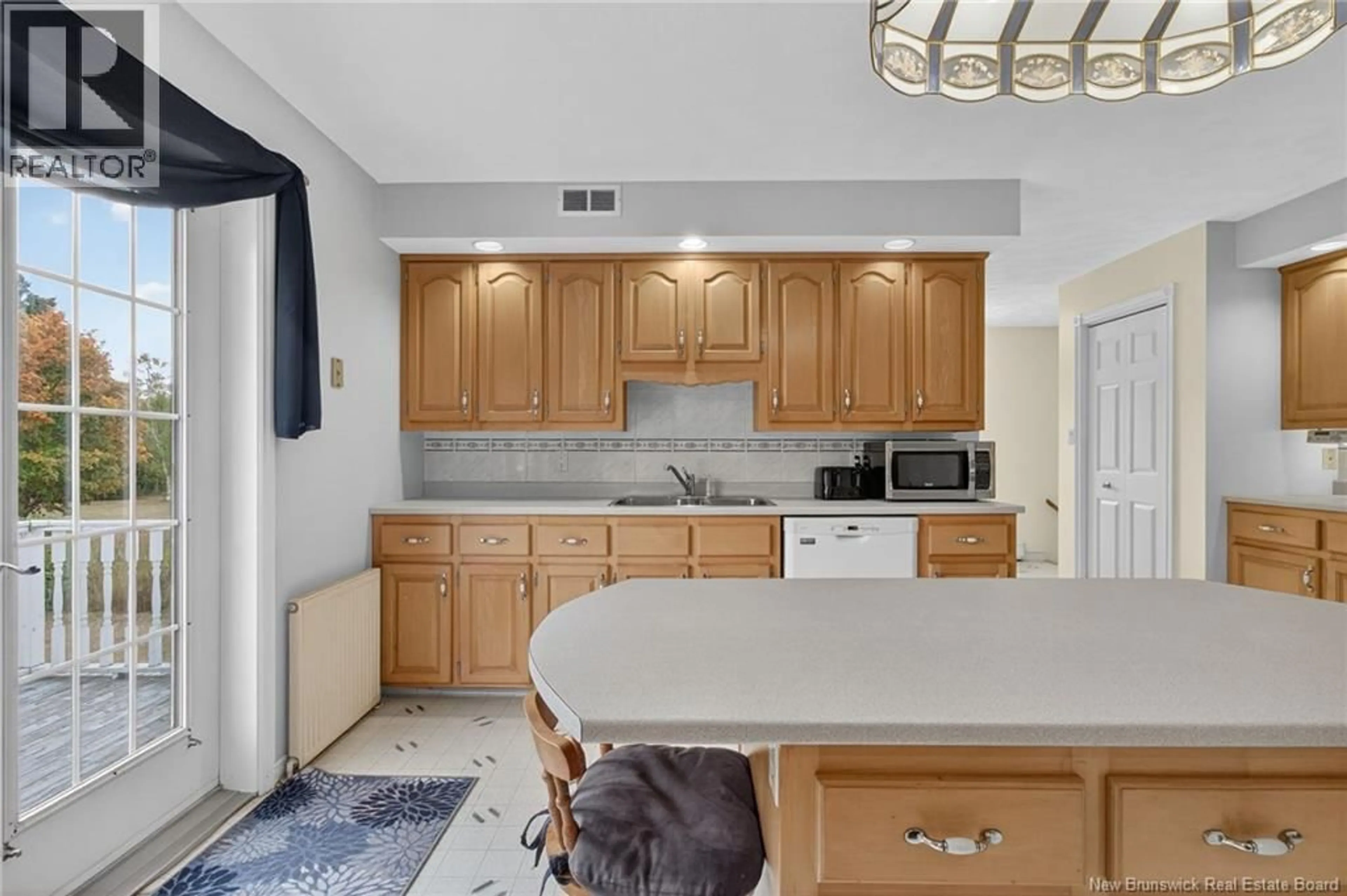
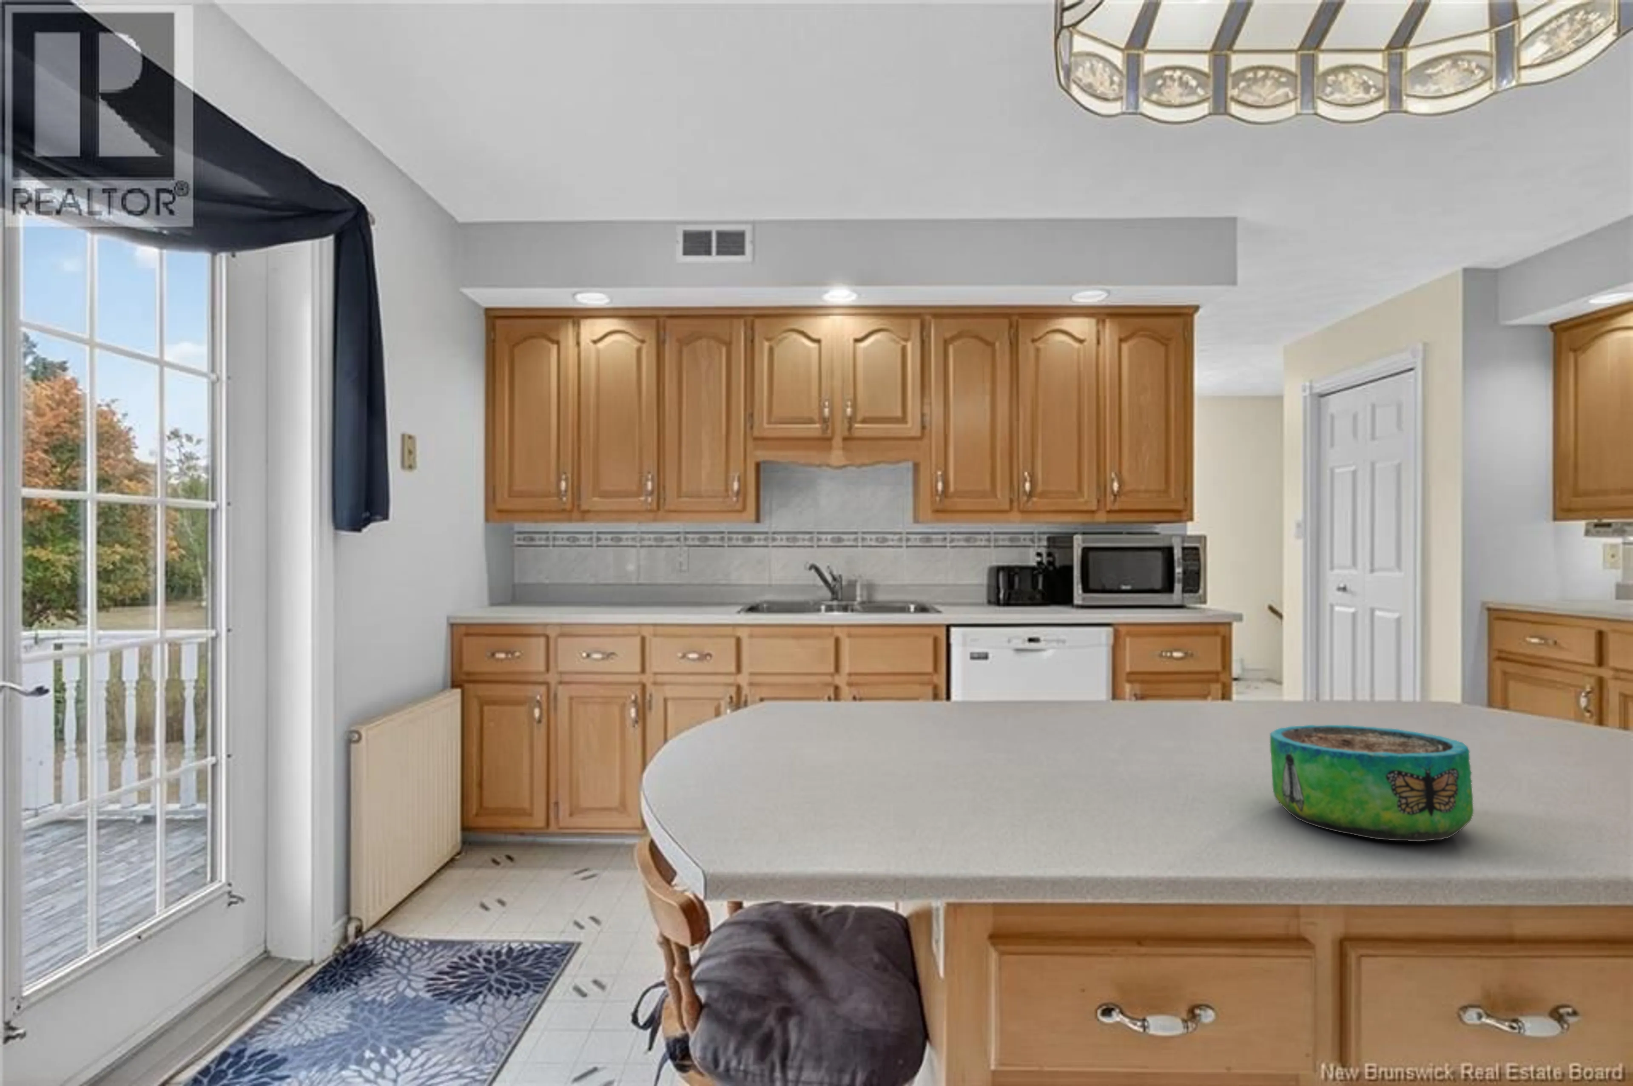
+ decorative bowl [1269,725,1474,842]
